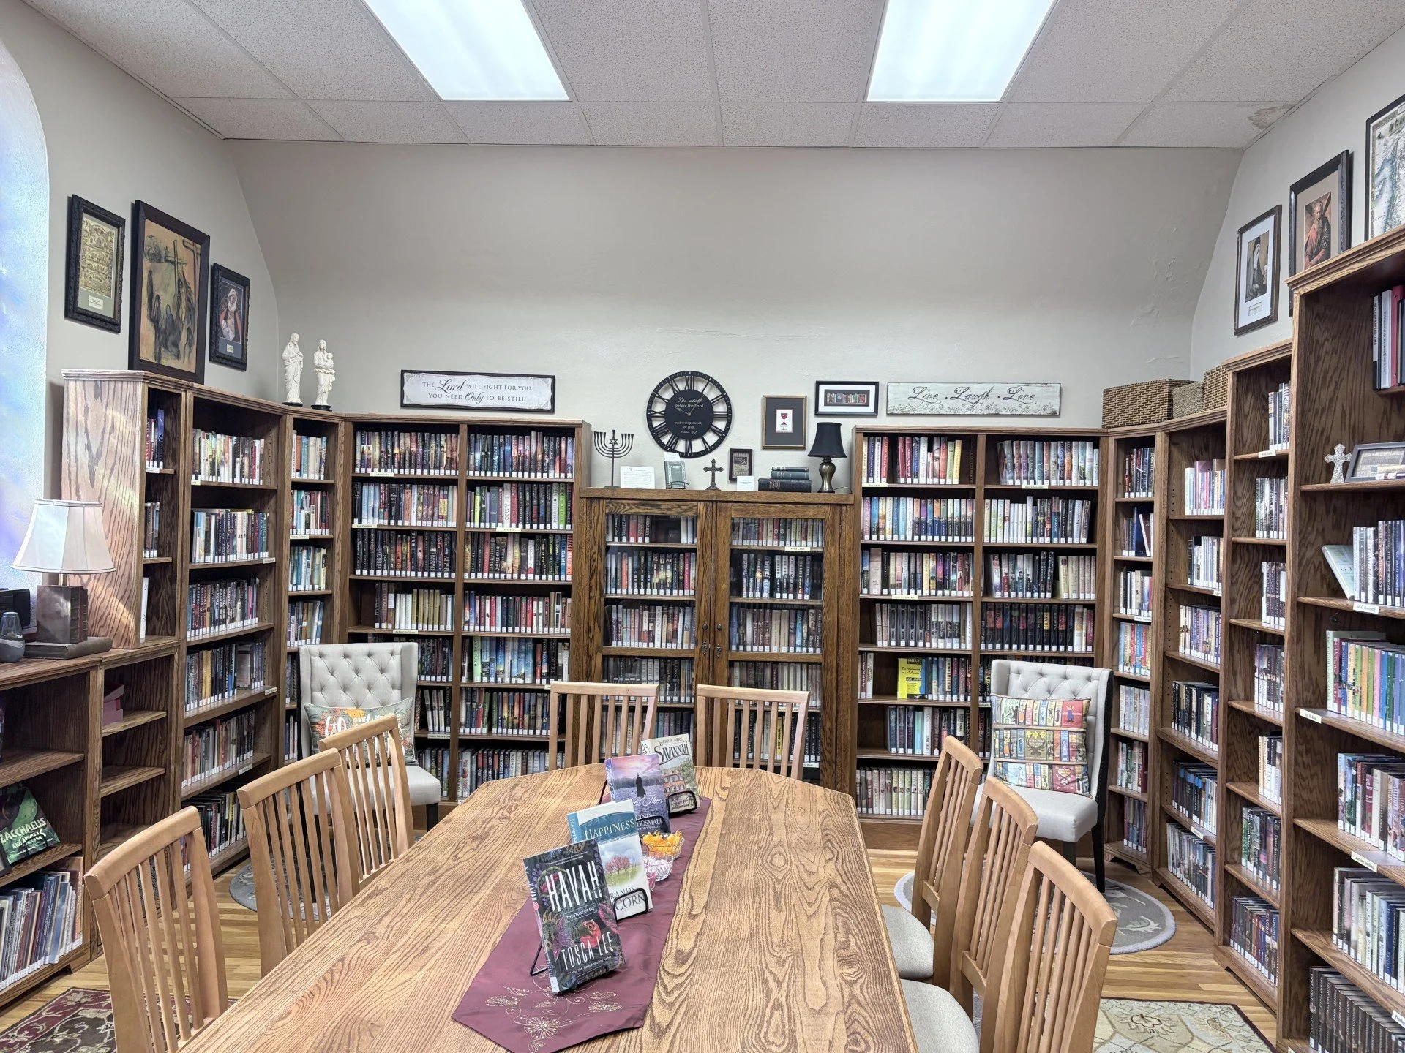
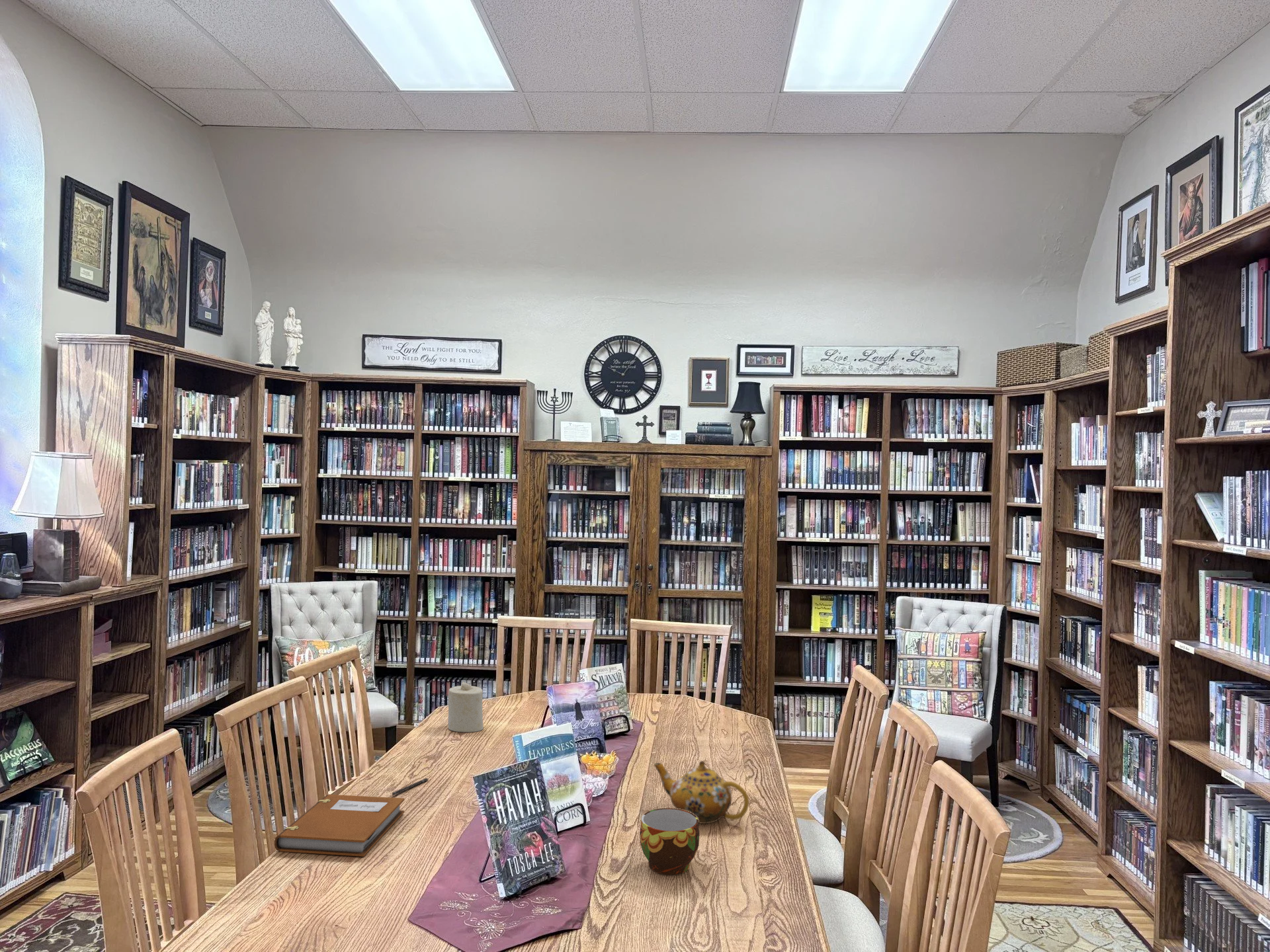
+ notebook [274,794,405,857]
+ cup [639,808,700,876]
+ teapot [654,760,749,824]
+ candle [448,681,484,733]
+ pen [391,777,429,796]
